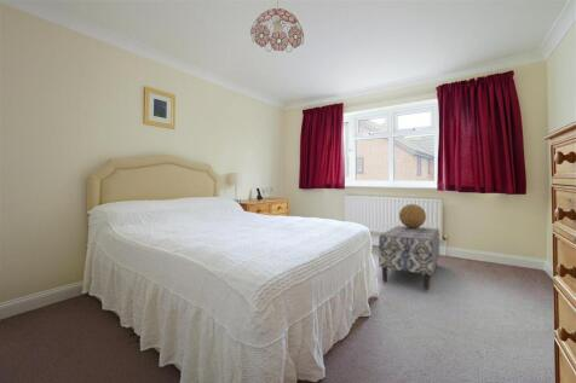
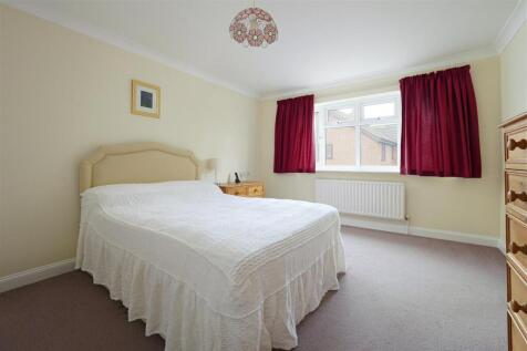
- bench [378,225,440,291]
- decorative sphere [398,203,427,228]
